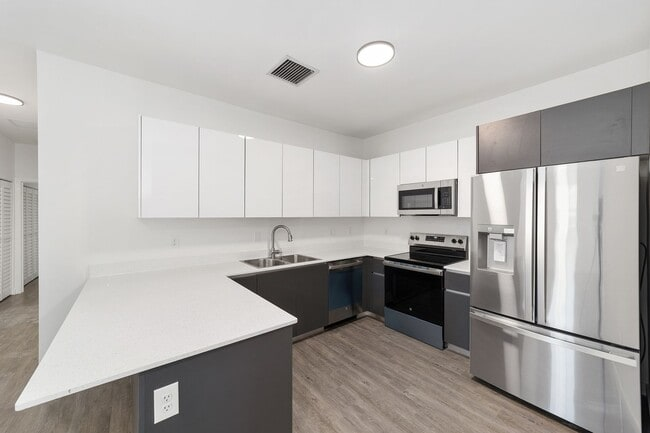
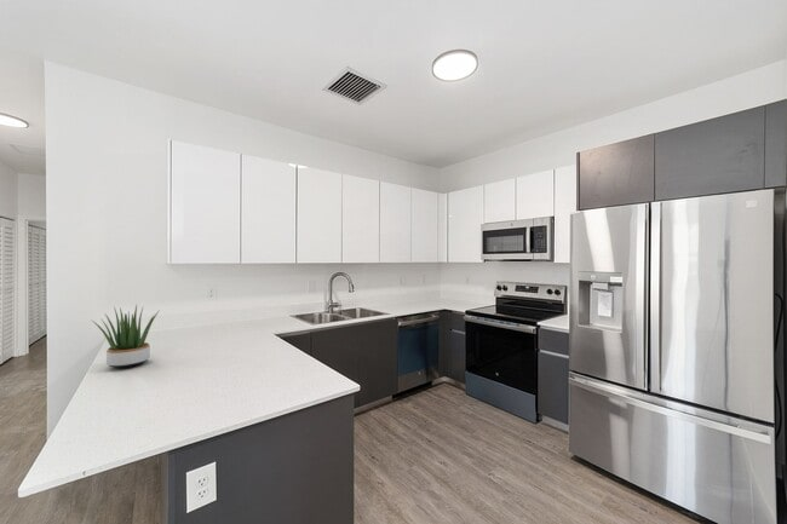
+ potted plant [91,305,161,369]
